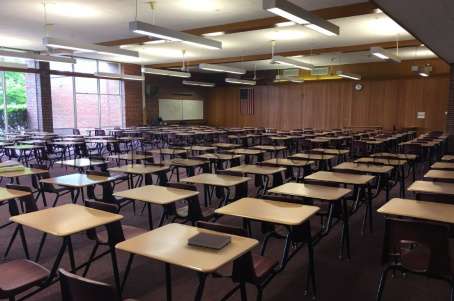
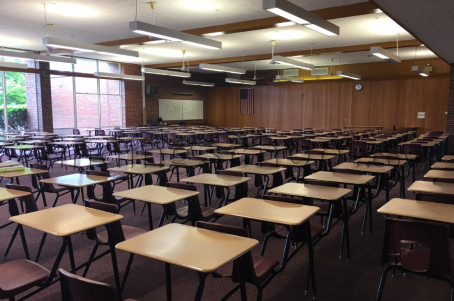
- notebook [186,231,232,250]
